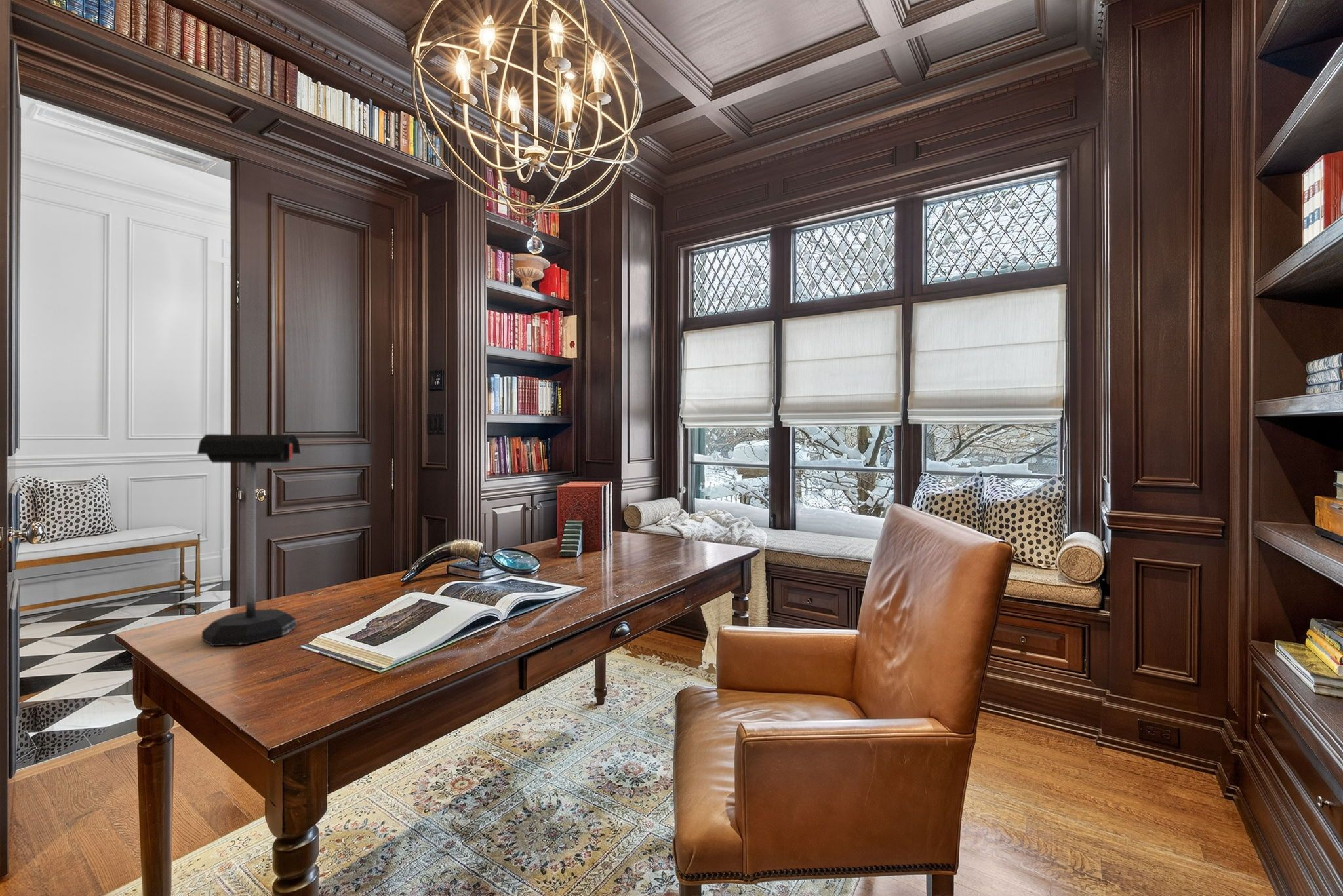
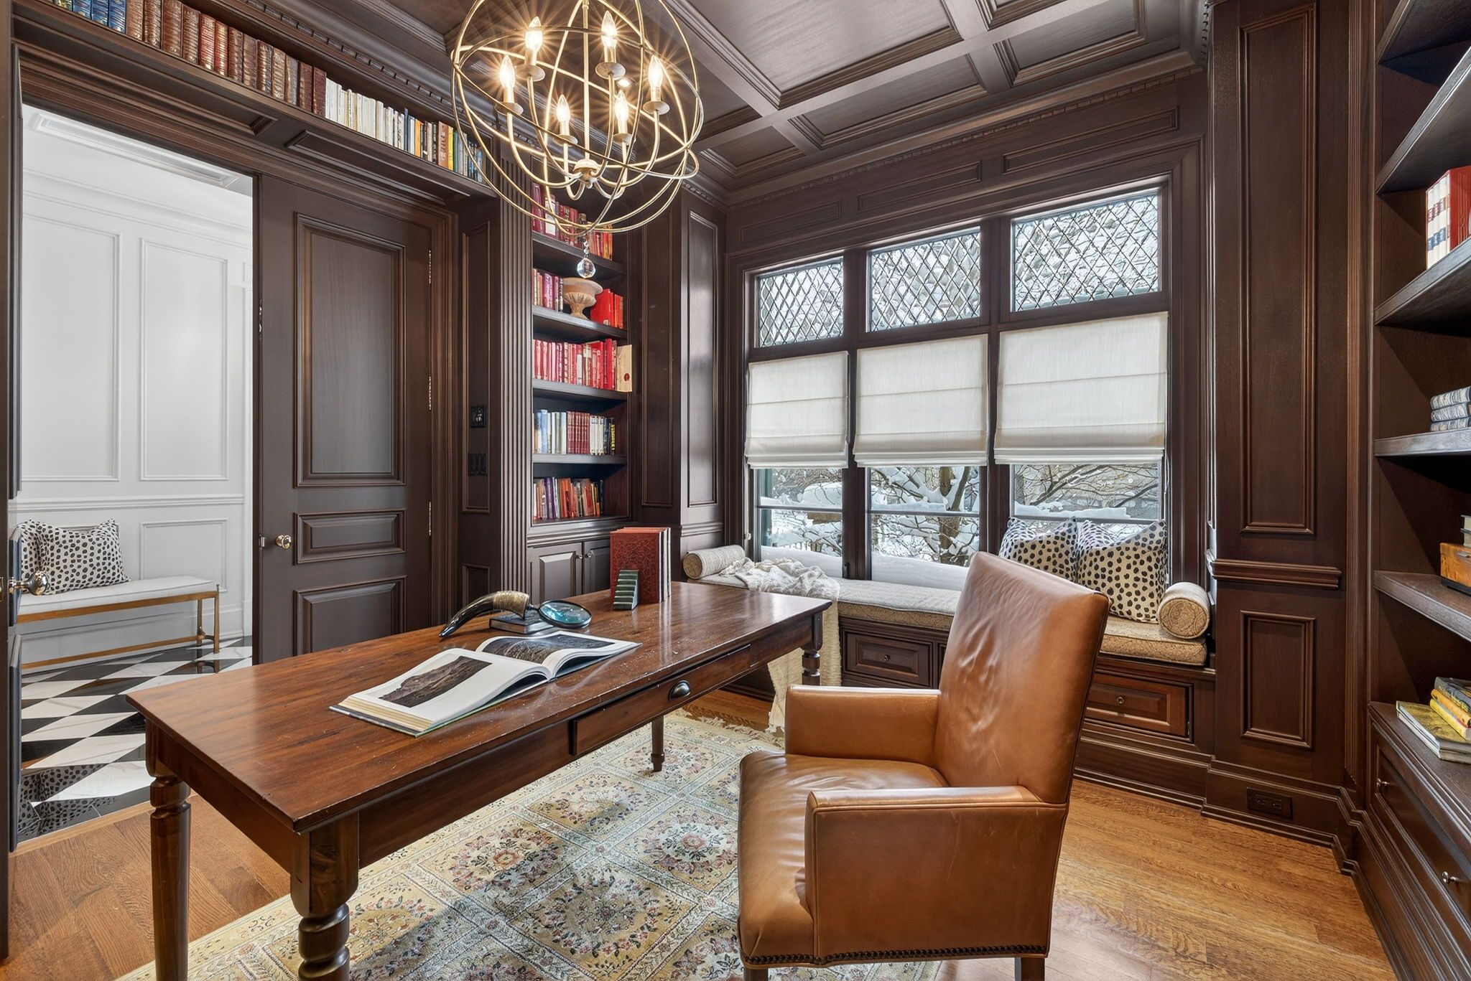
- mailbox [197,433,301,646]
